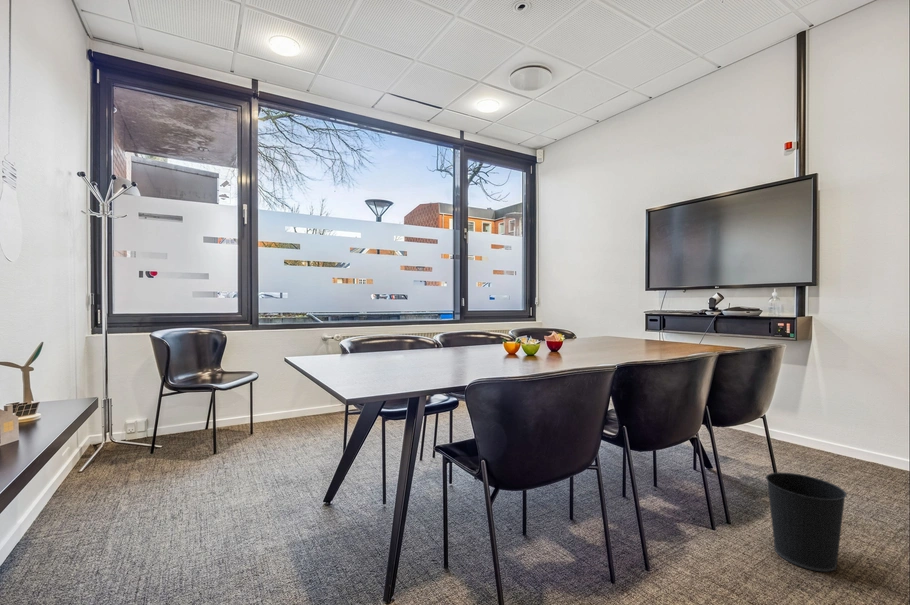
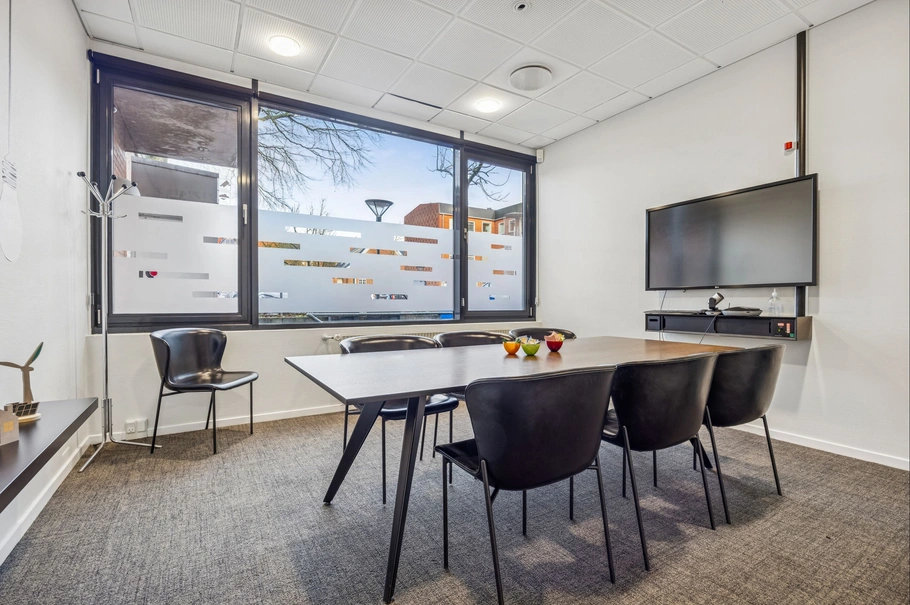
- wastebasket [765,471,848,573]
